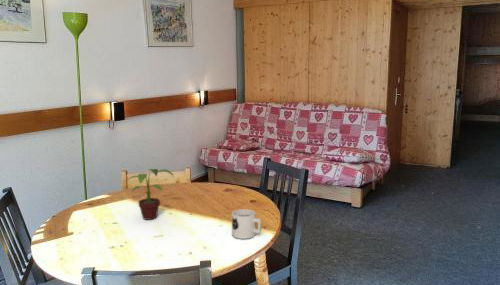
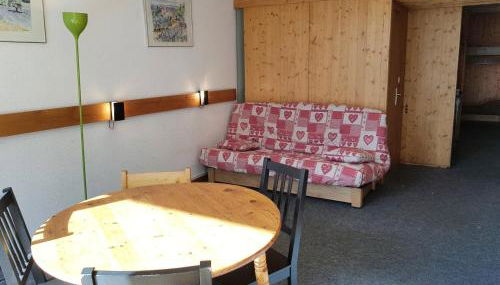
- potted plant [123,168,176,221]
- mug [231,208,262,240]
